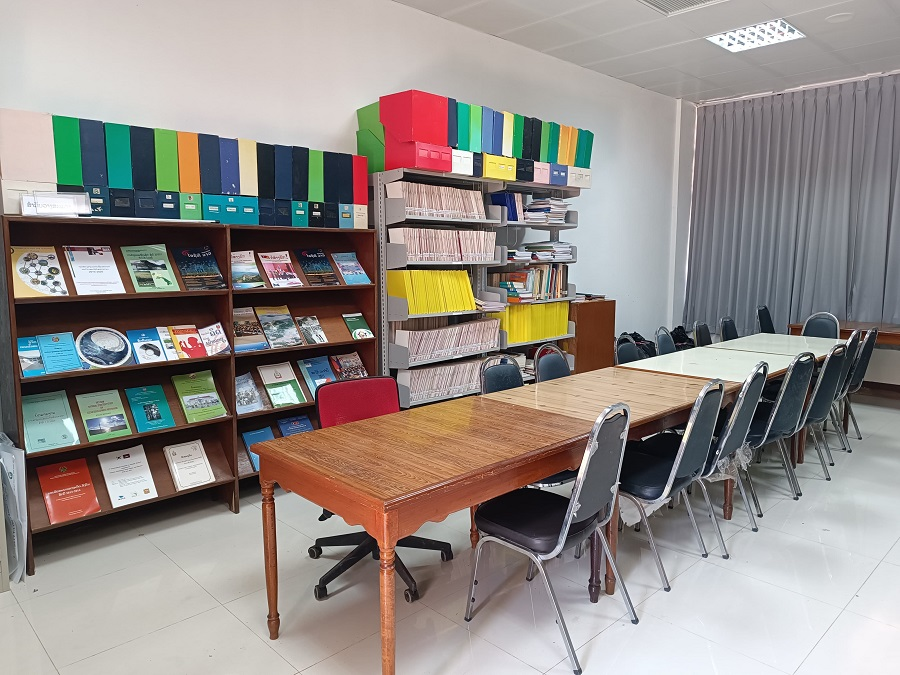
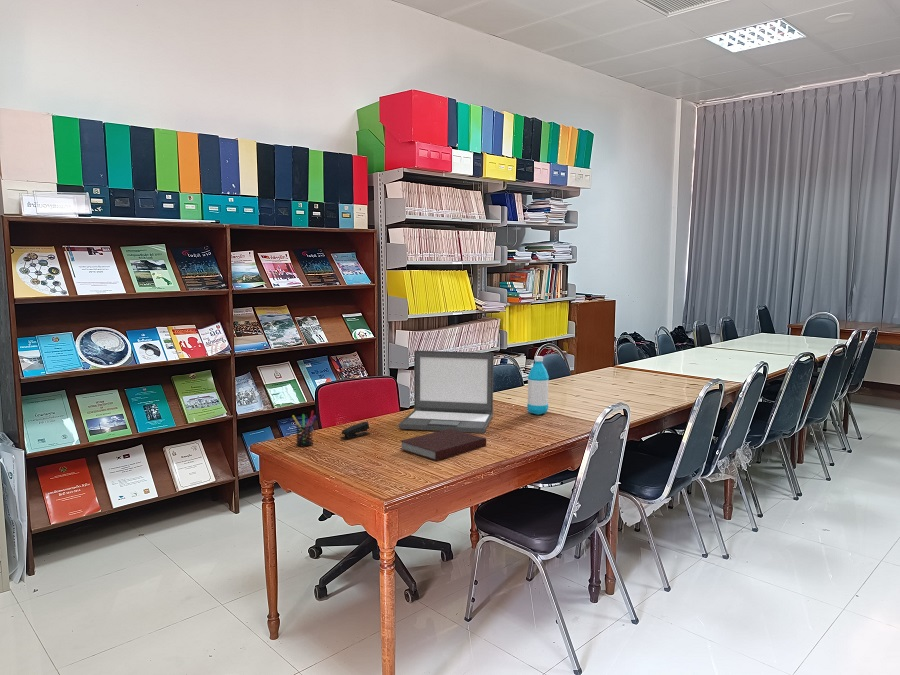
+ pen holder [291,410,318,448]
+ notebook [400,429,487,461]
+ laptop [397,349,495,434]
+ stapler [340,421,371,440]
+ water bottle [526,355,550,416]
